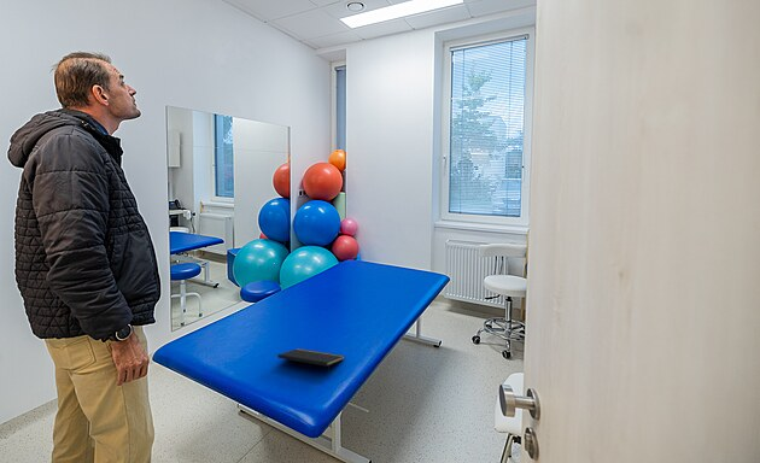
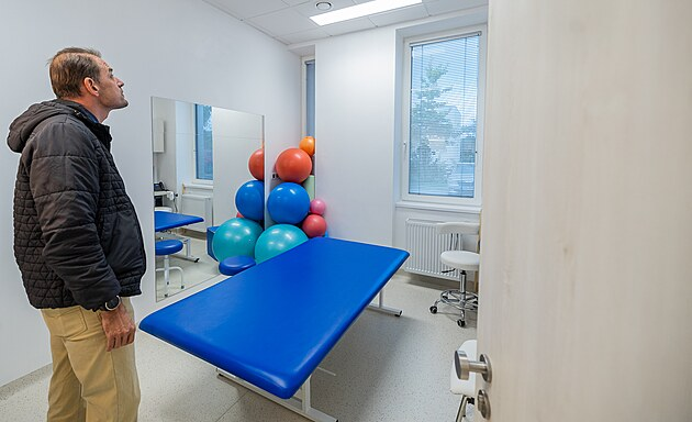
- notepad [276,347,345,375]
